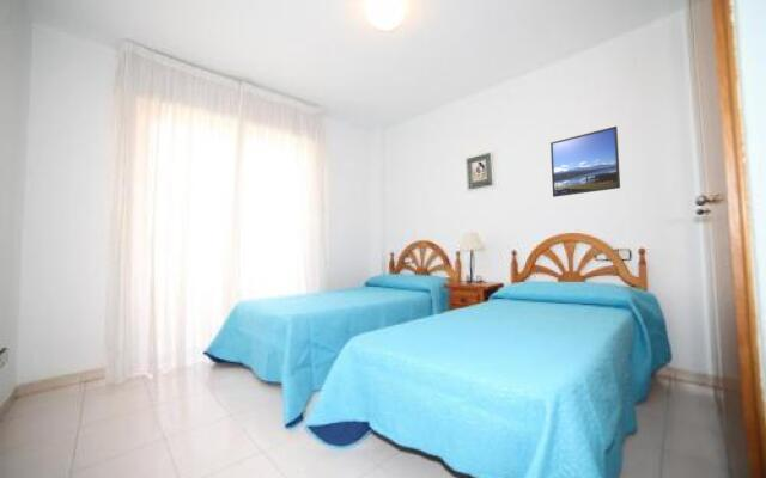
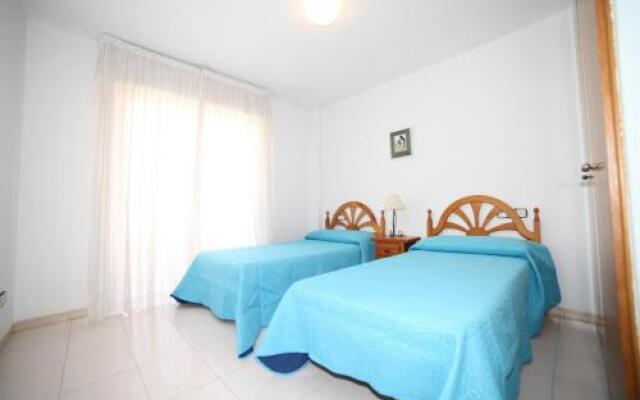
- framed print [549,125,621,198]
